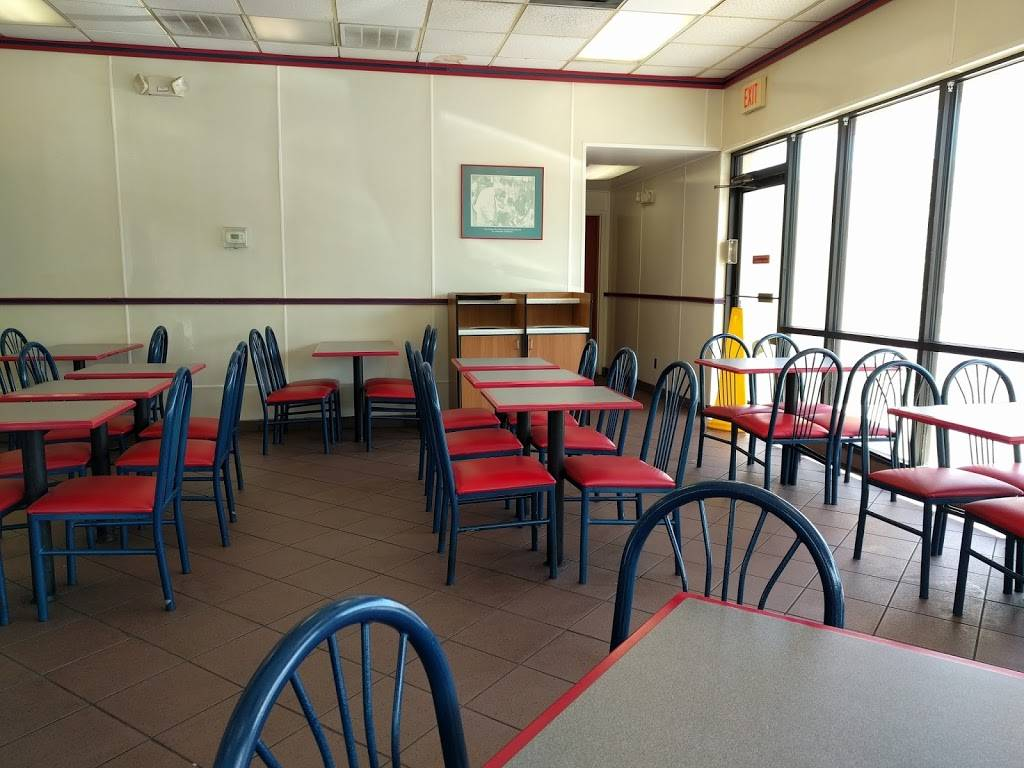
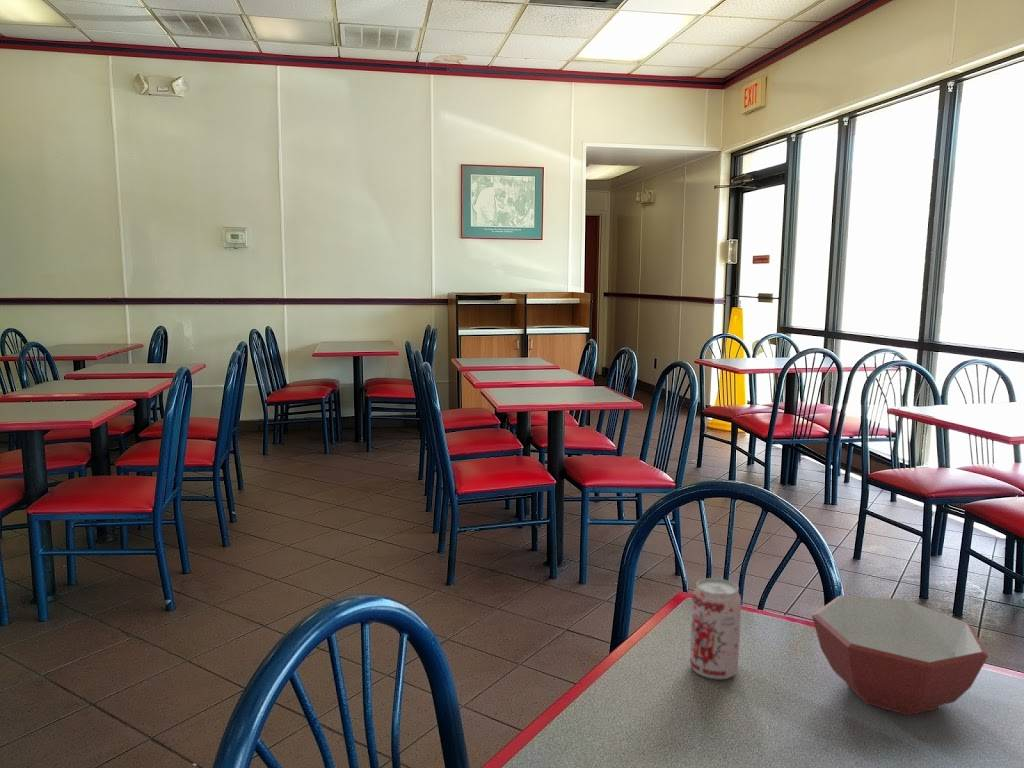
+ beverage can [689,577,742,680]
+ bowl [811,595,989,716]
